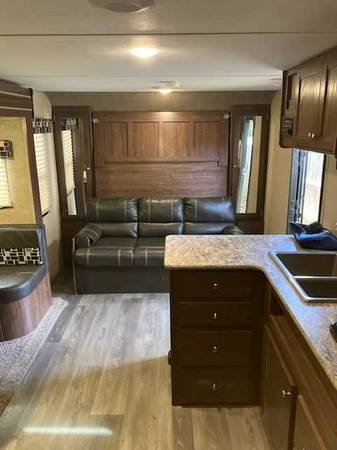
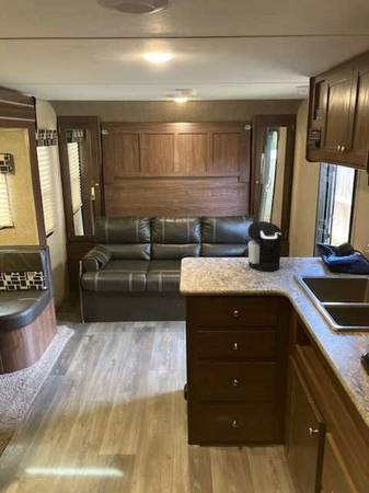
+ coffee maker [246,220,284,273]
